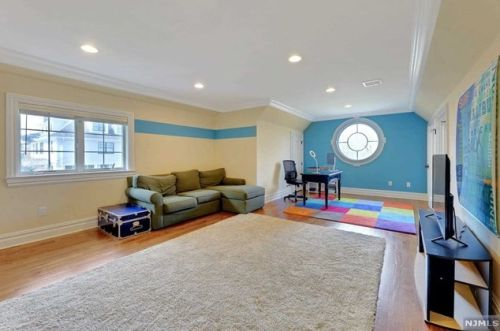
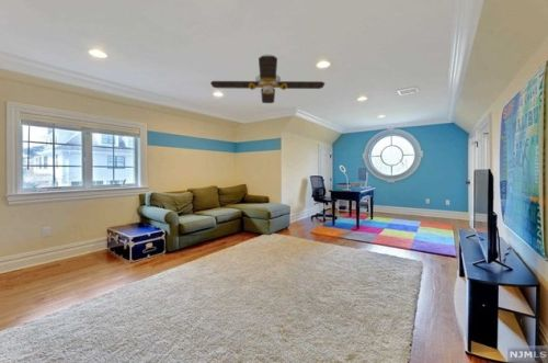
+ ceiling fan [209,54,326,104]
